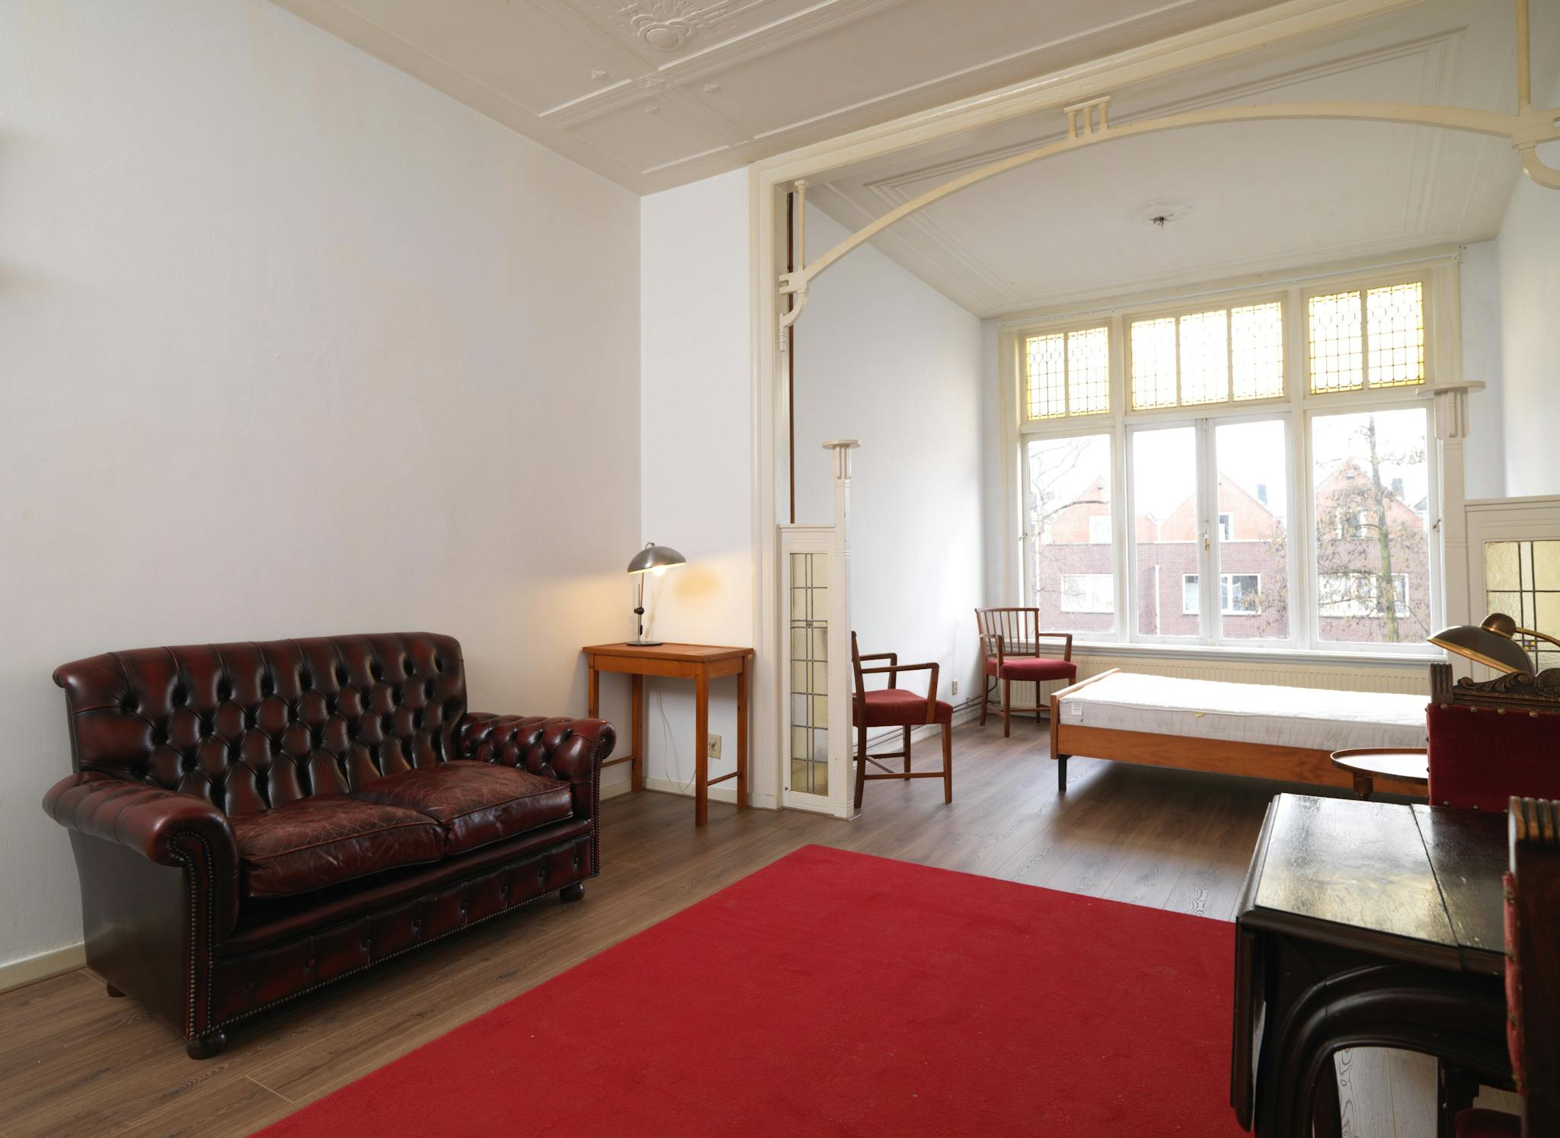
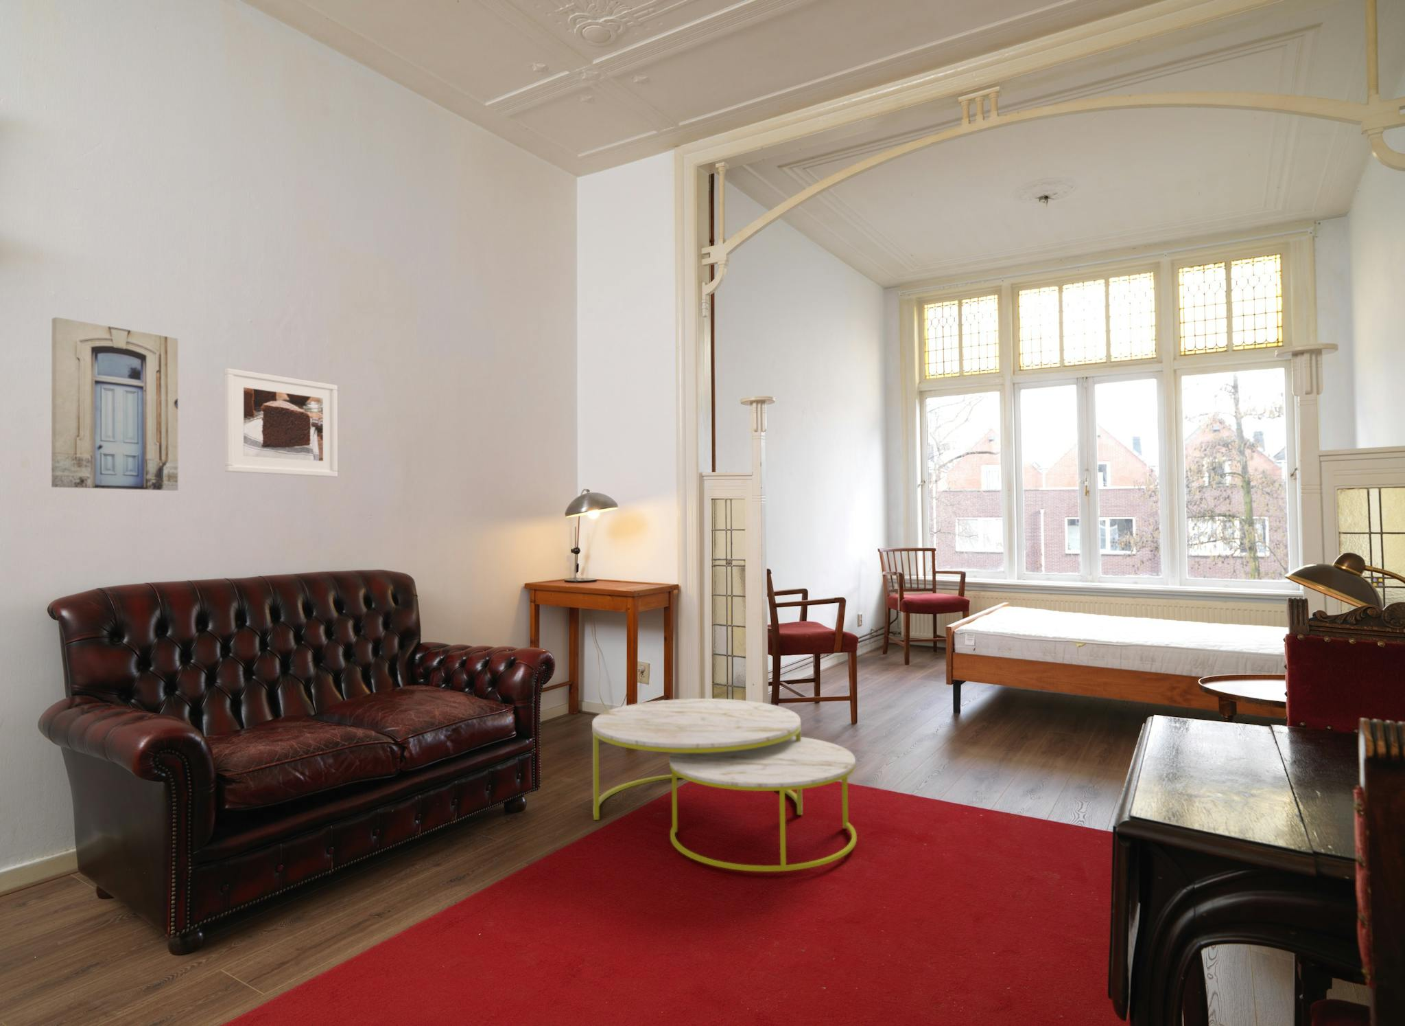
+ wall art [51,317,179,491]
+ coffee table [591,697,857,872]
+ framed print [225,368,338,478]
